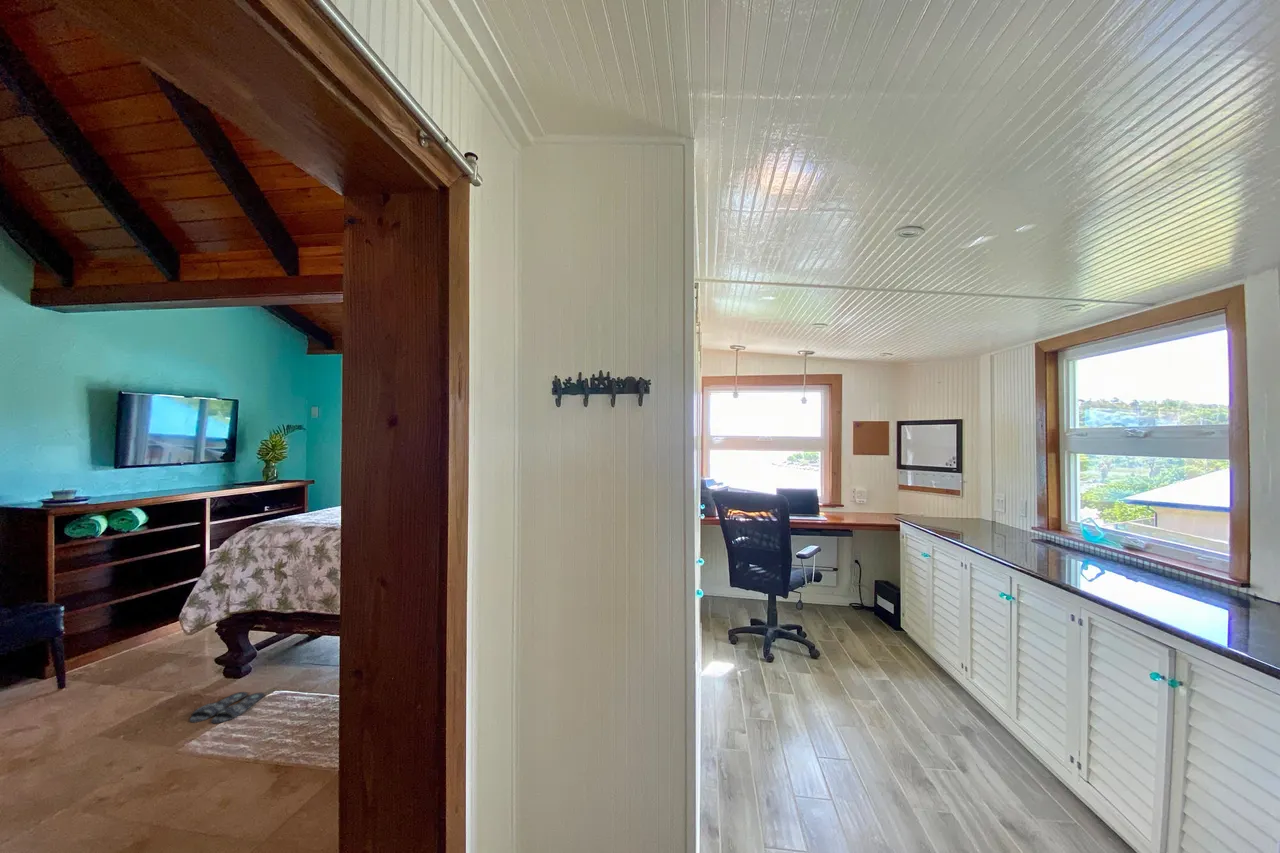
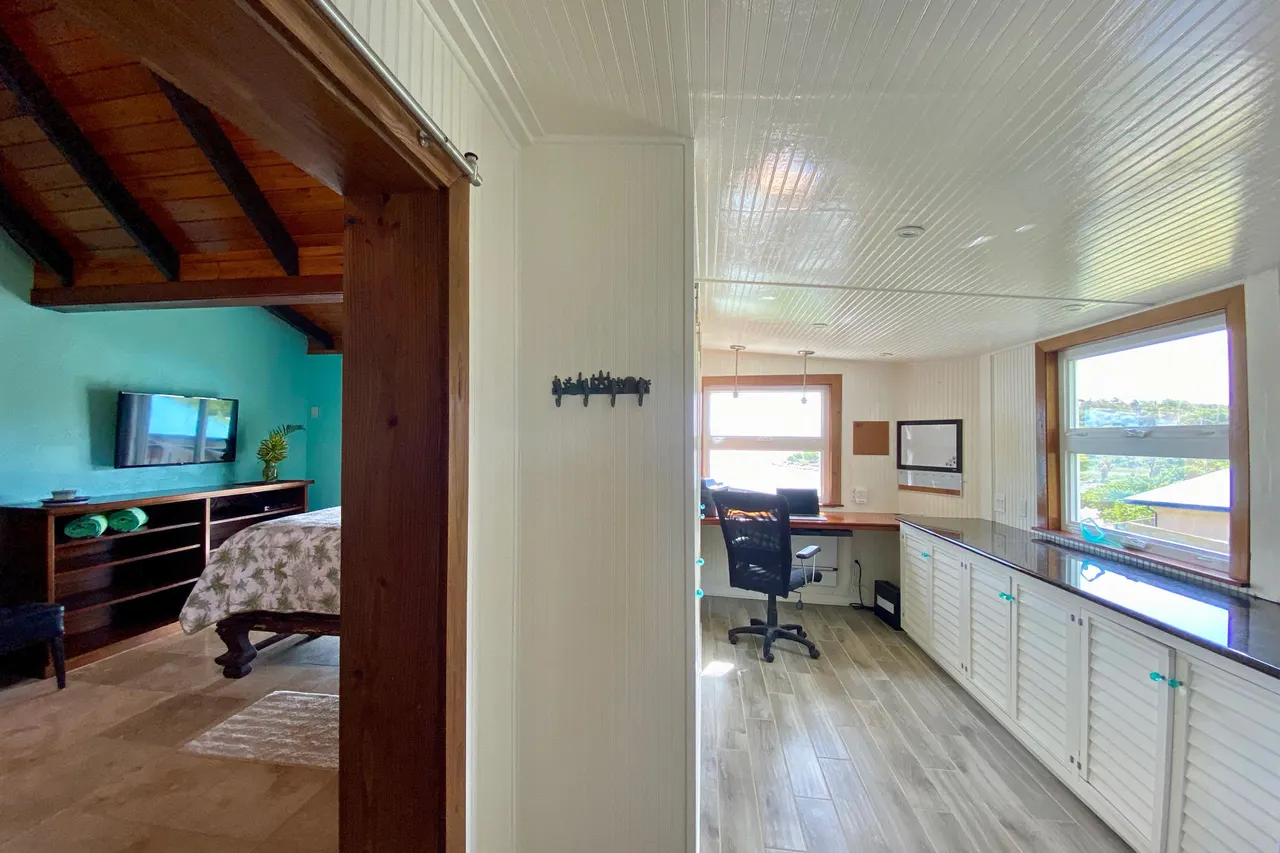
- slippers [189,691,266,725]
